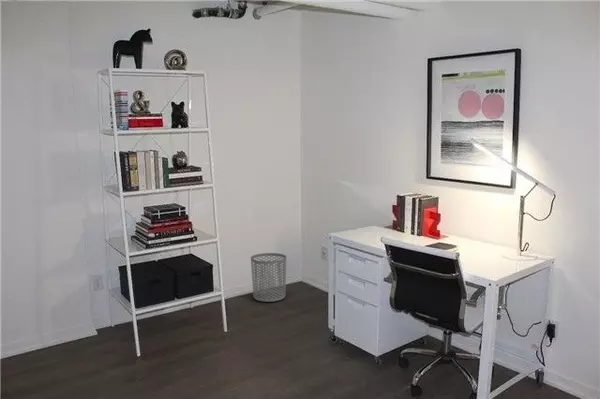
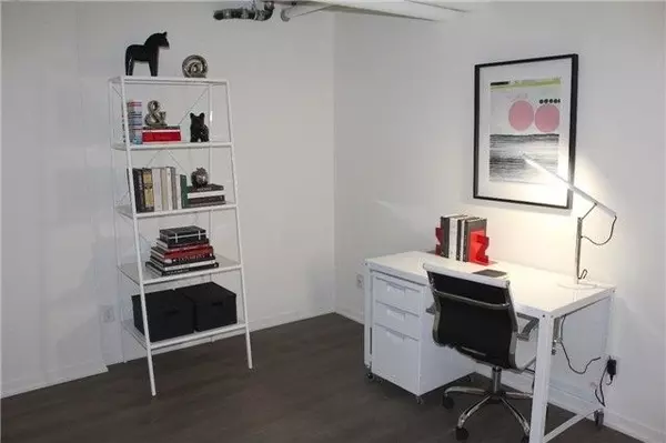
- waste bin [250,252,287,303]
